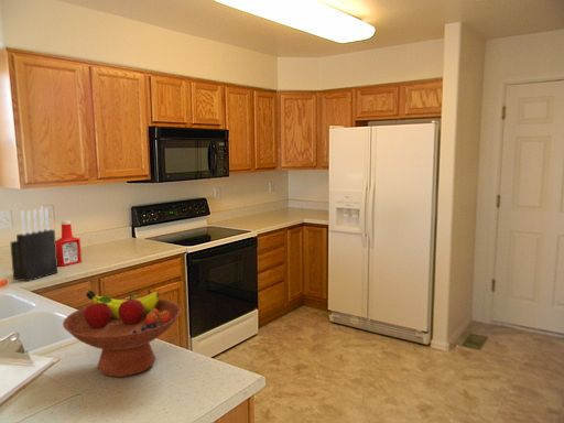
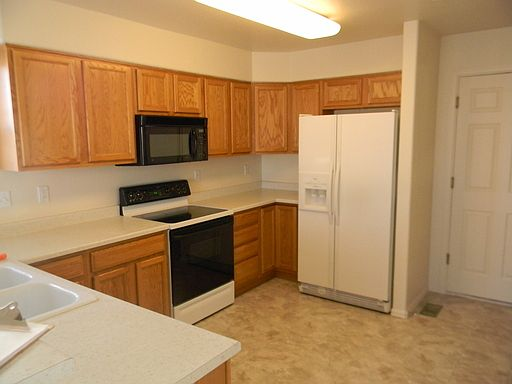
- fruit bowl [62,290,183,379]
- knife block [9,207,58,282]
- soap bottle [55,219,83,268]
